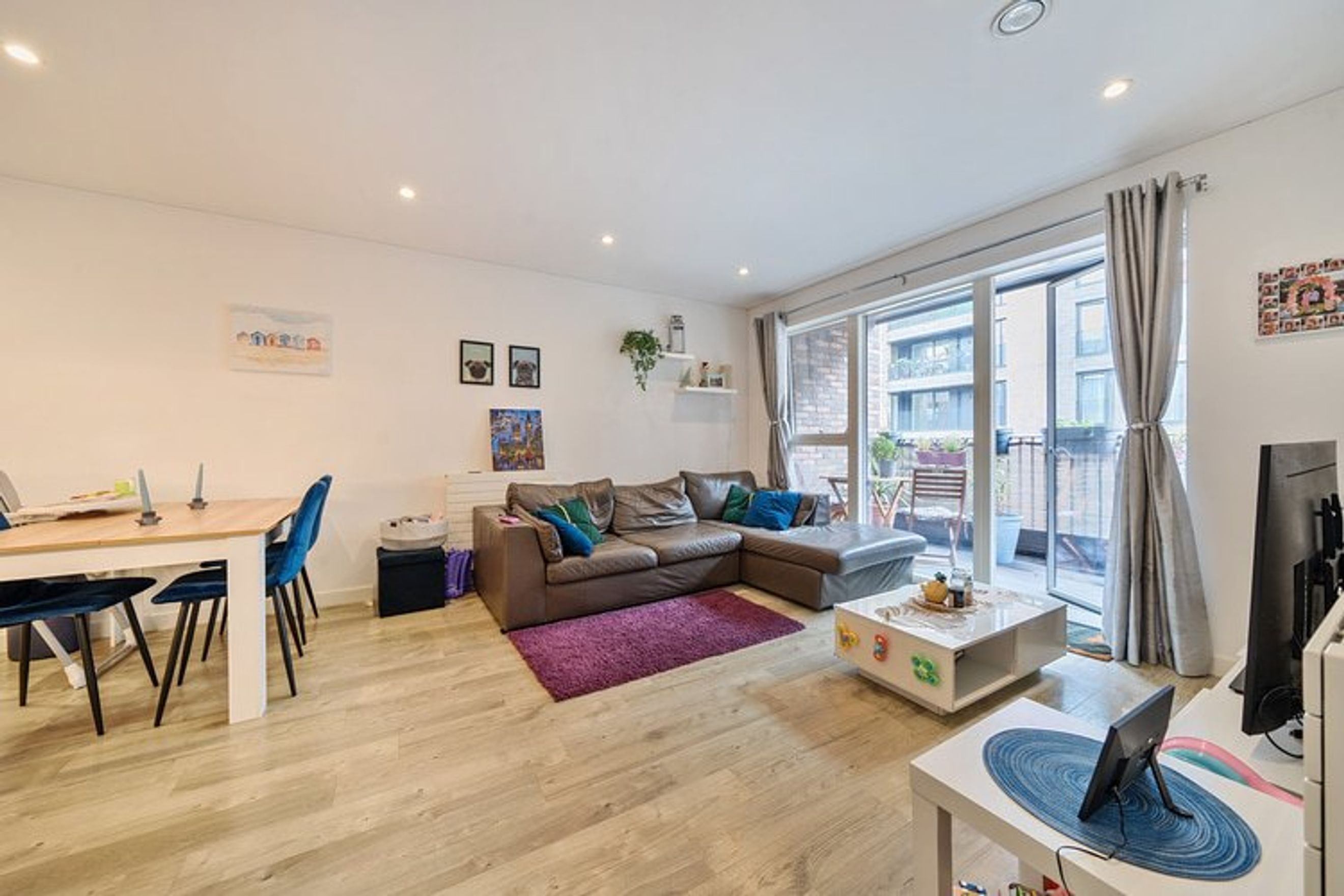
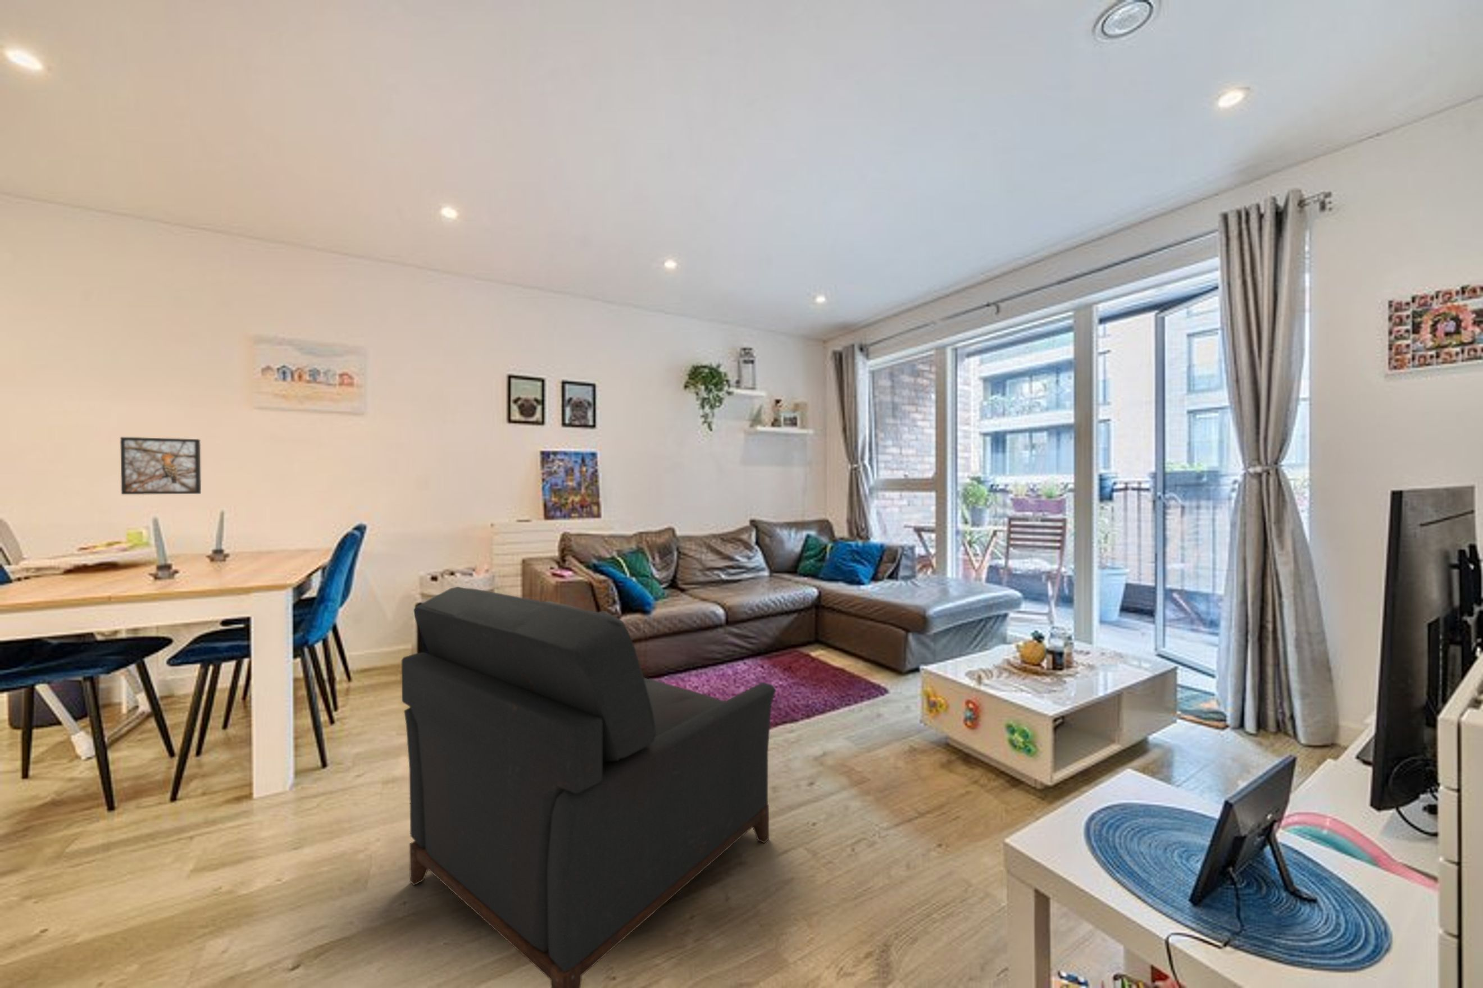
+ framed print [119,437,202,495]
+ armchair [401,586,777,988]
